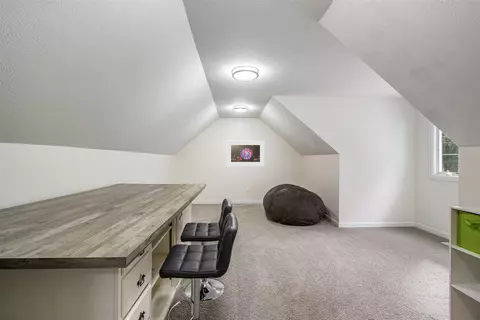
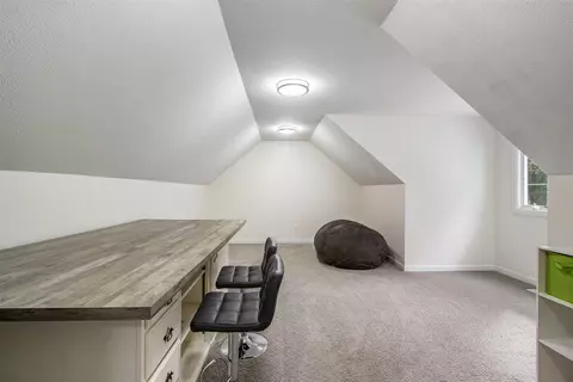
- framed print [226,140,265,167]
